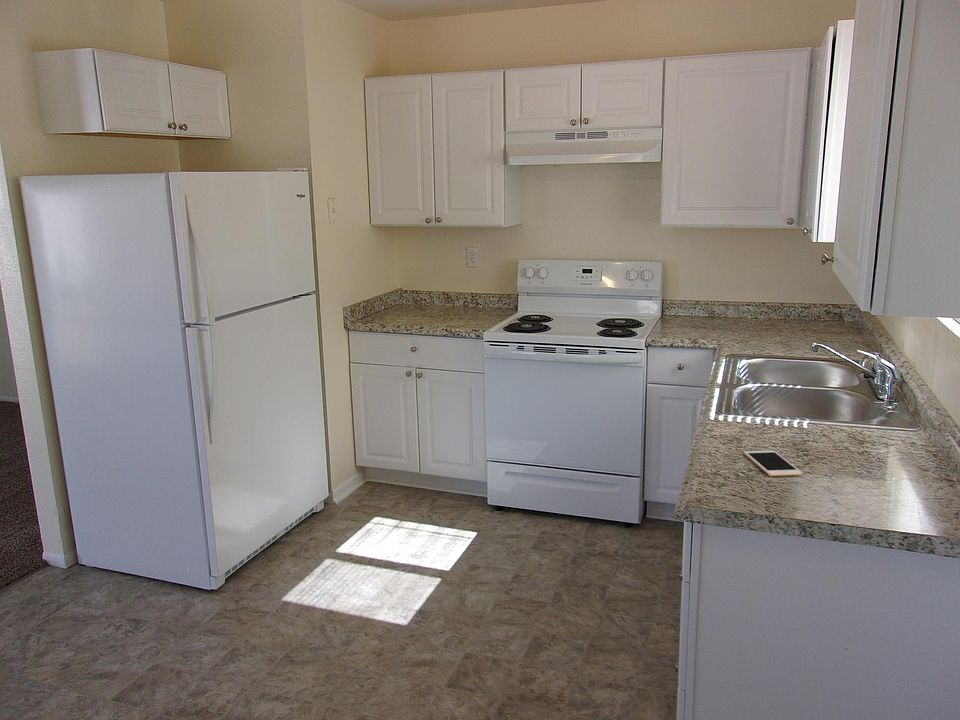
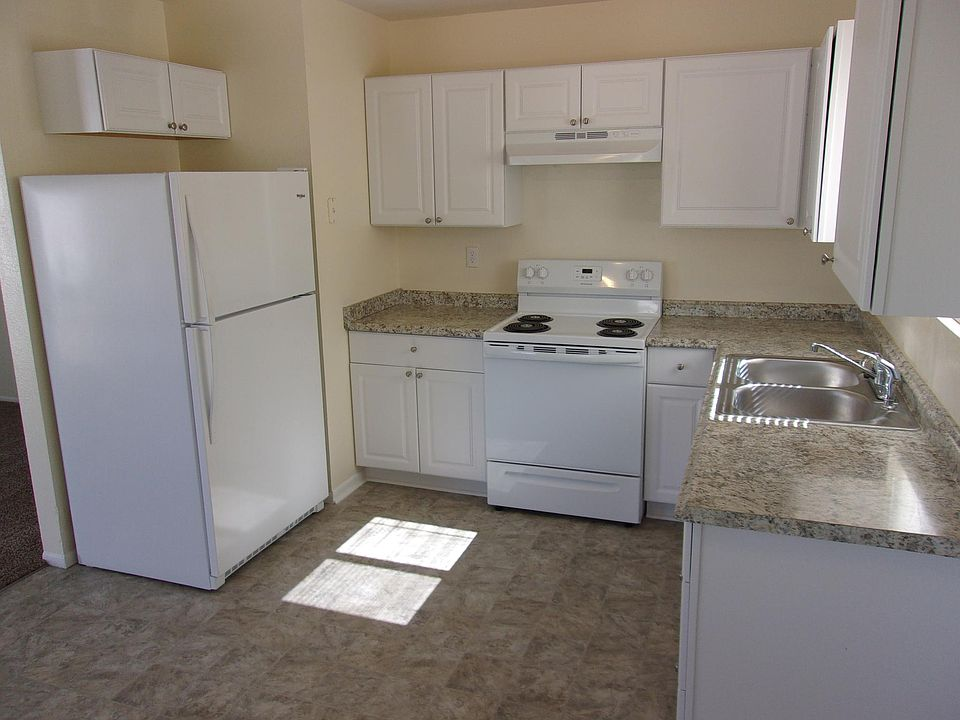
- cell phone [743,450,803,477]
